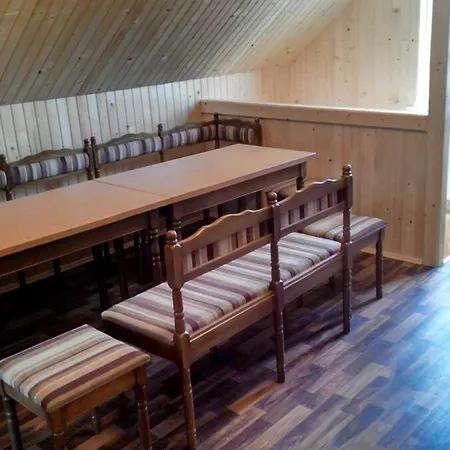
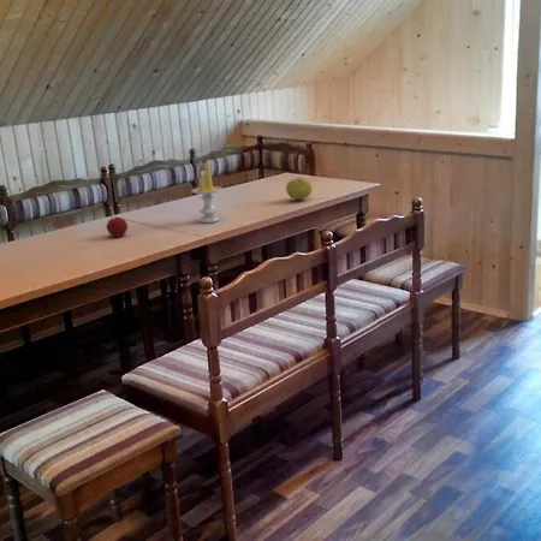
+ candle [190,161,224,224]
+ fruit [285,177,314,201]
+ apple [106,216,129,238]
